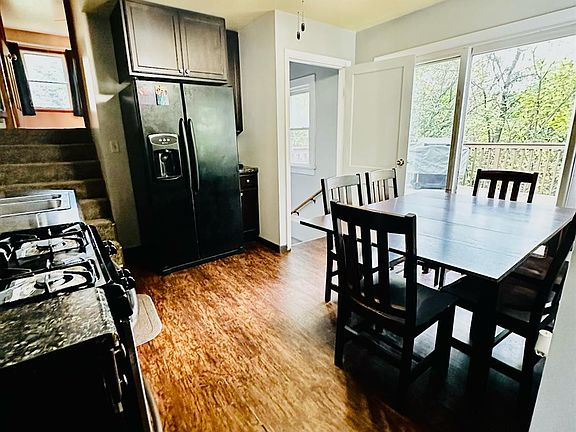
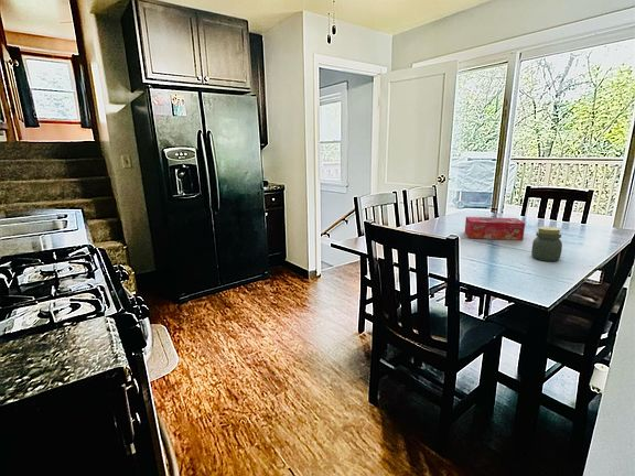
+ jar [530,225,563,262]
+ tissue box [464,216,526,241]
